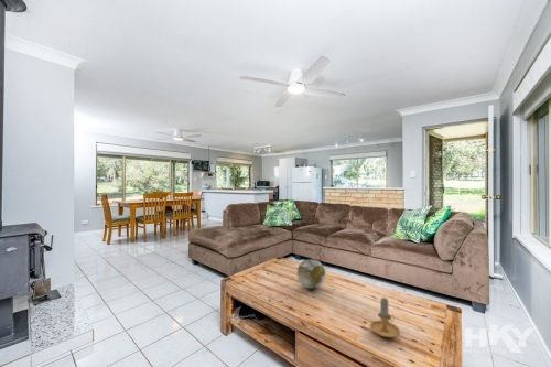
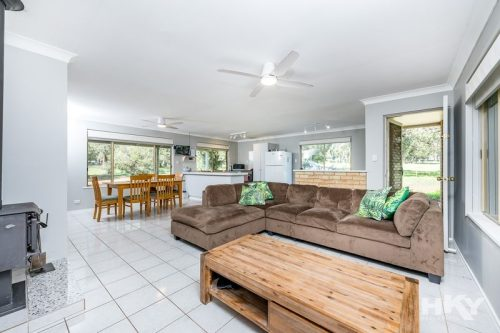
- decorative orb [296,258,326,290]
- candle [369,296,401,338]
